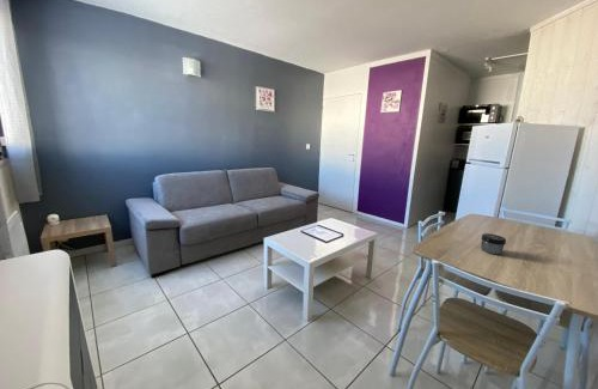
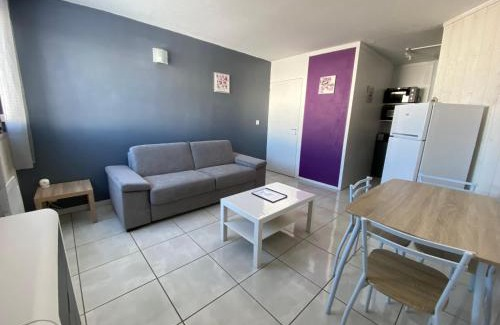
- jar [480,232,507,256]
